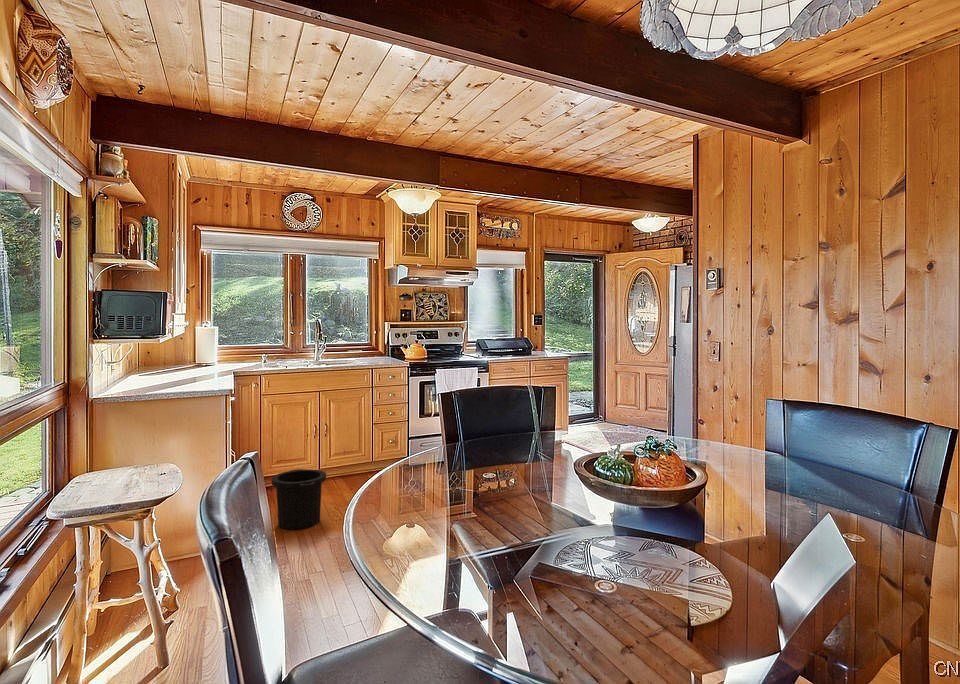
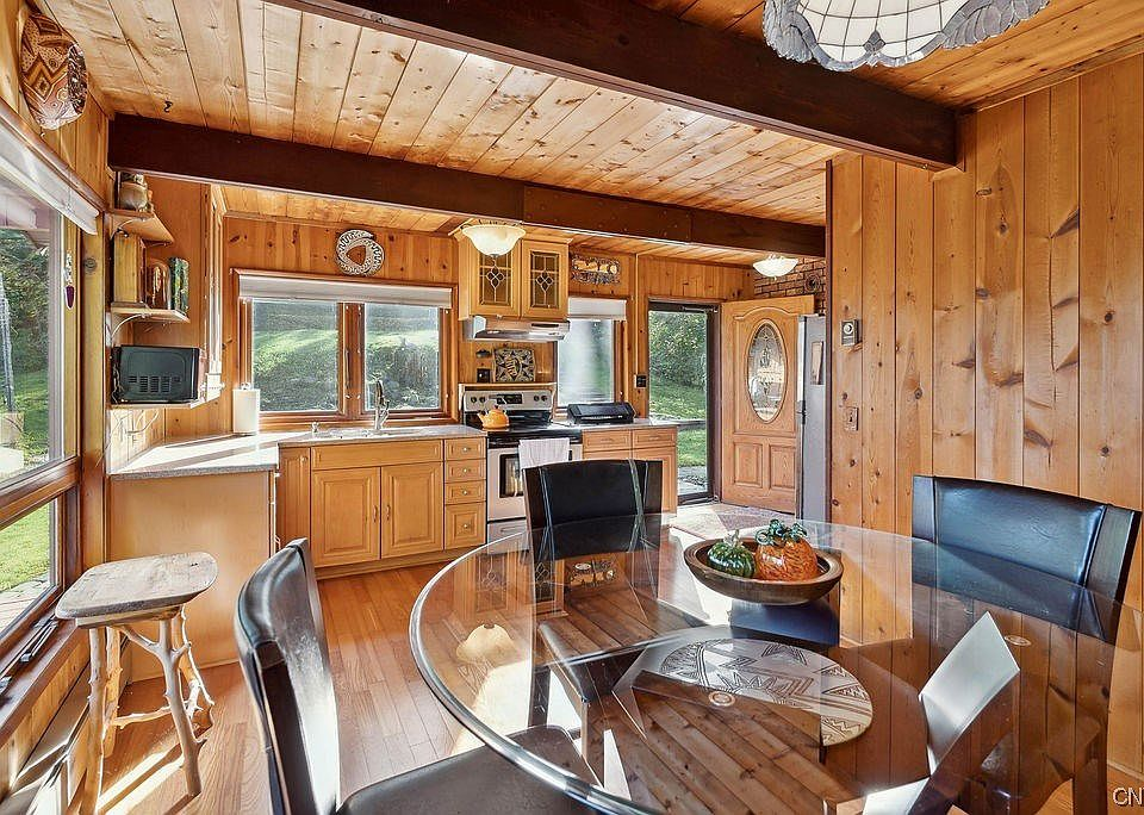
- trash can [270,468,327,530]
